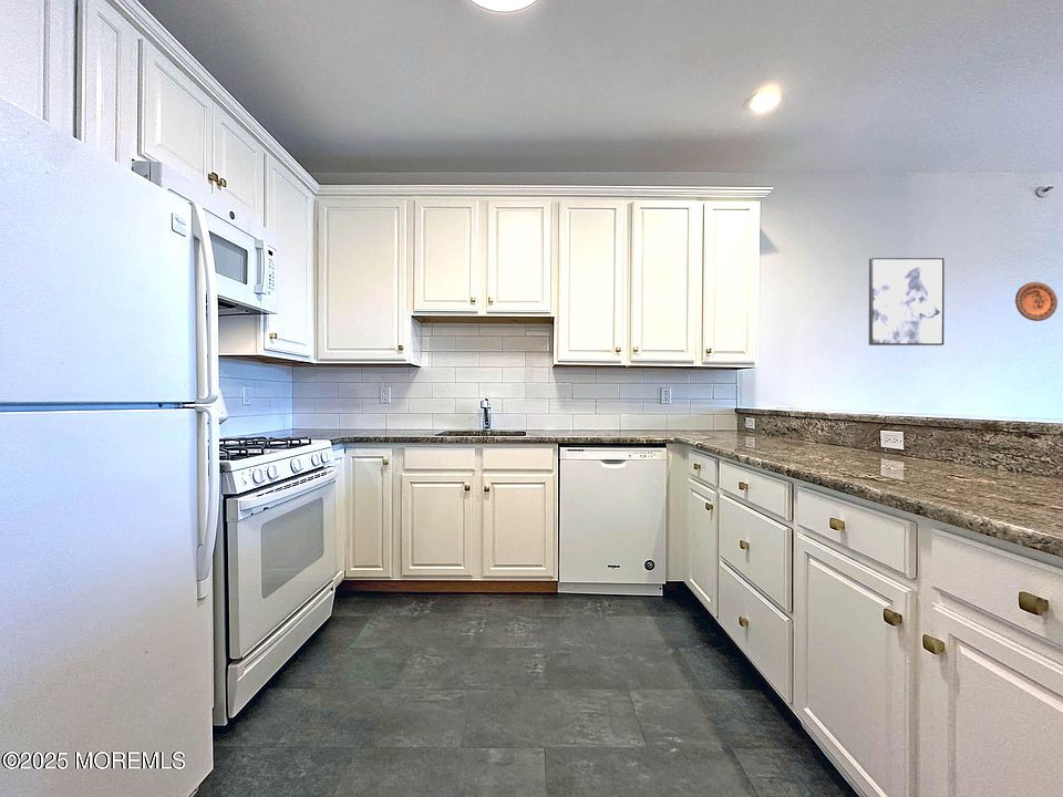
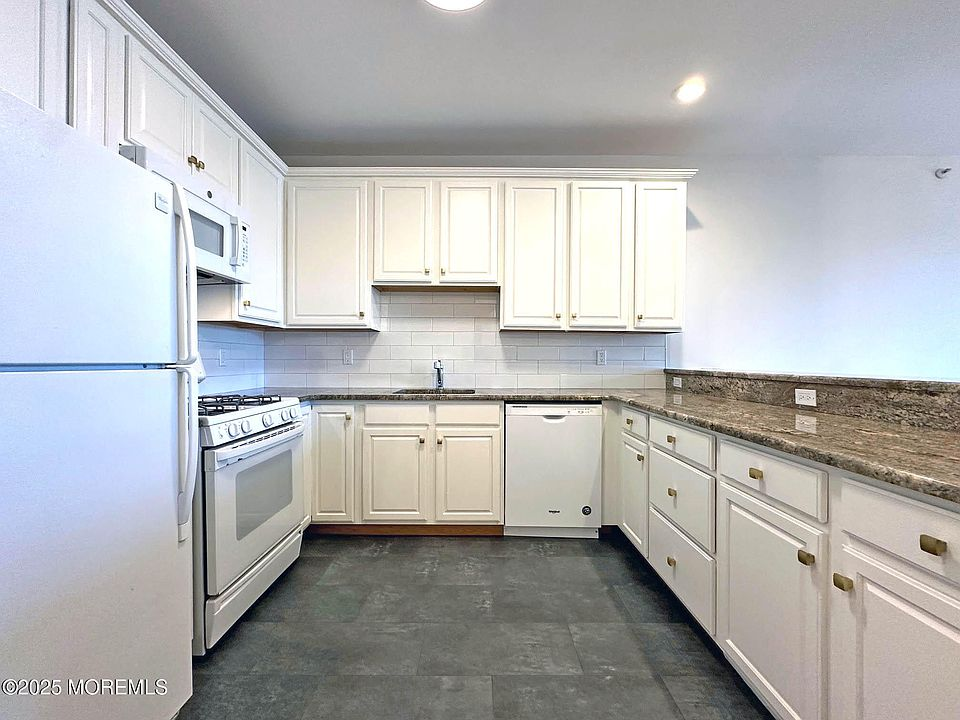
- wall art [868,257,946,346]
- decorative plate [1014,281,1059,322]
